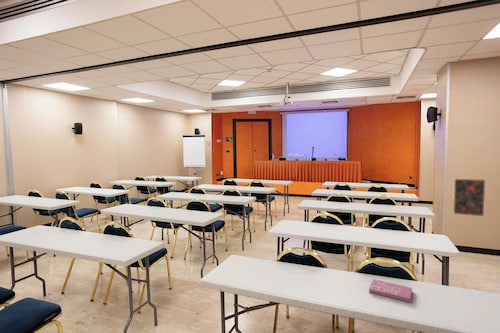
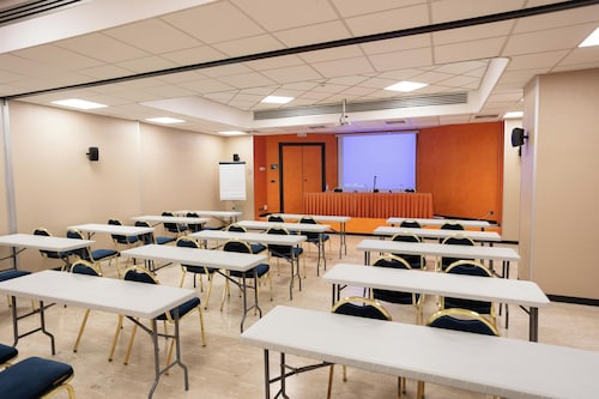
- book [368,278,413,303]
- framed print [452,178,486,217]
